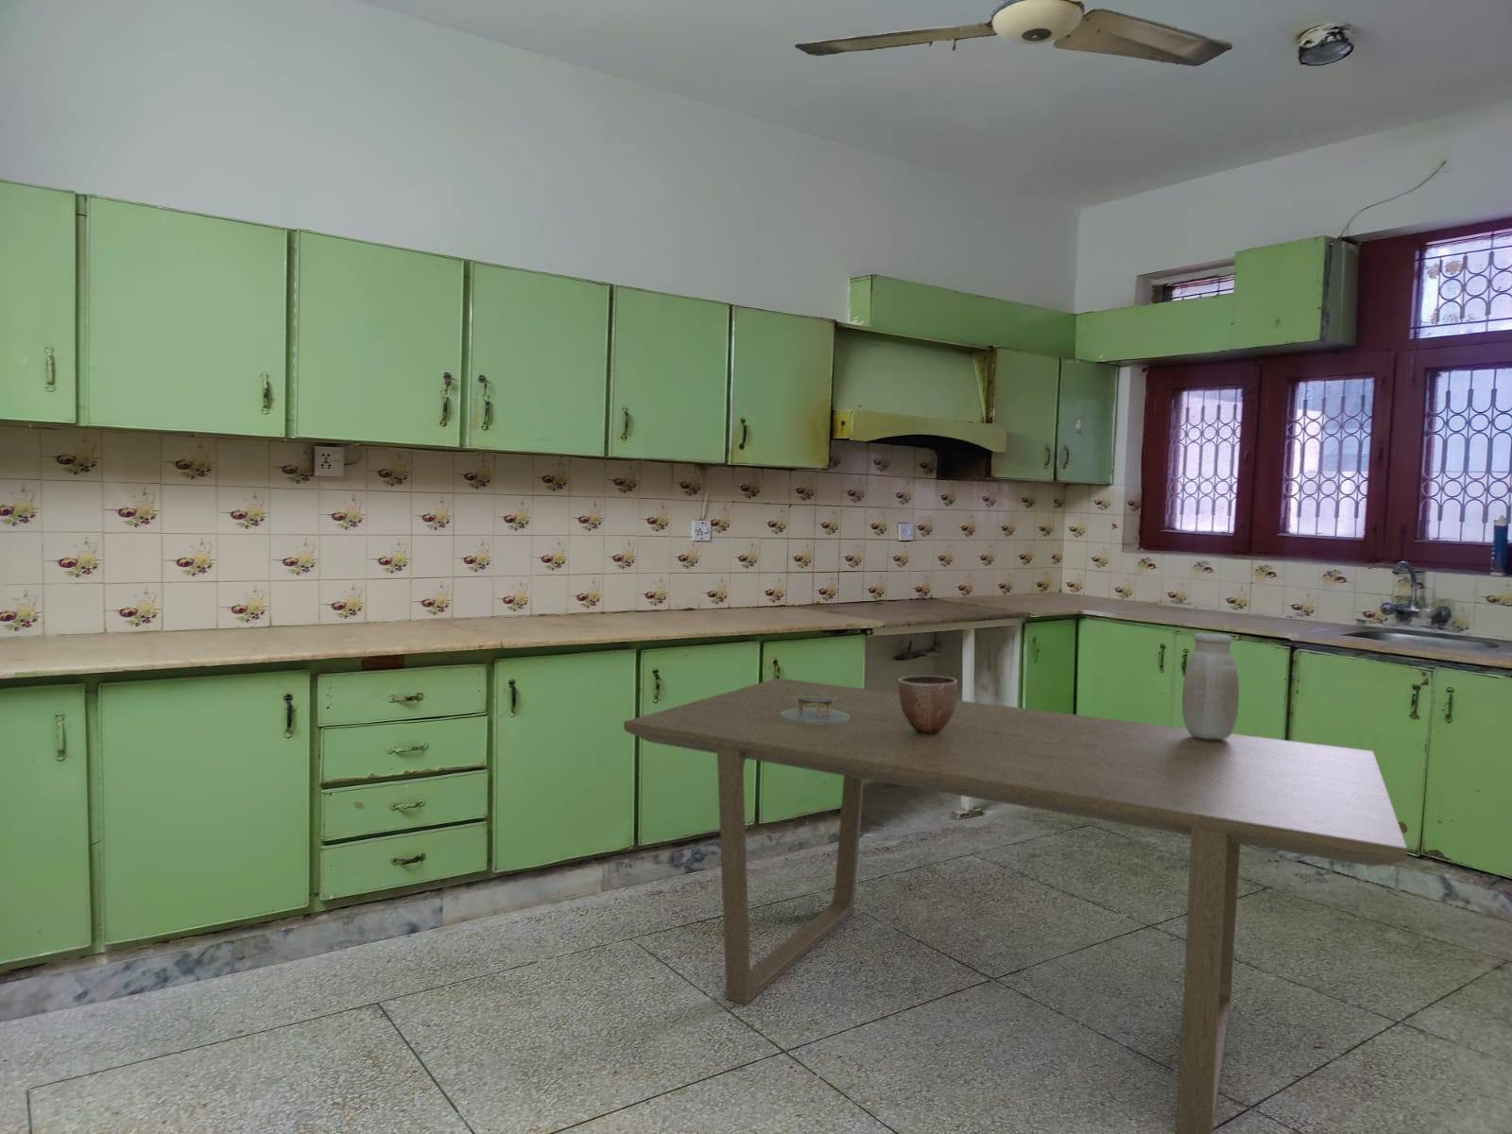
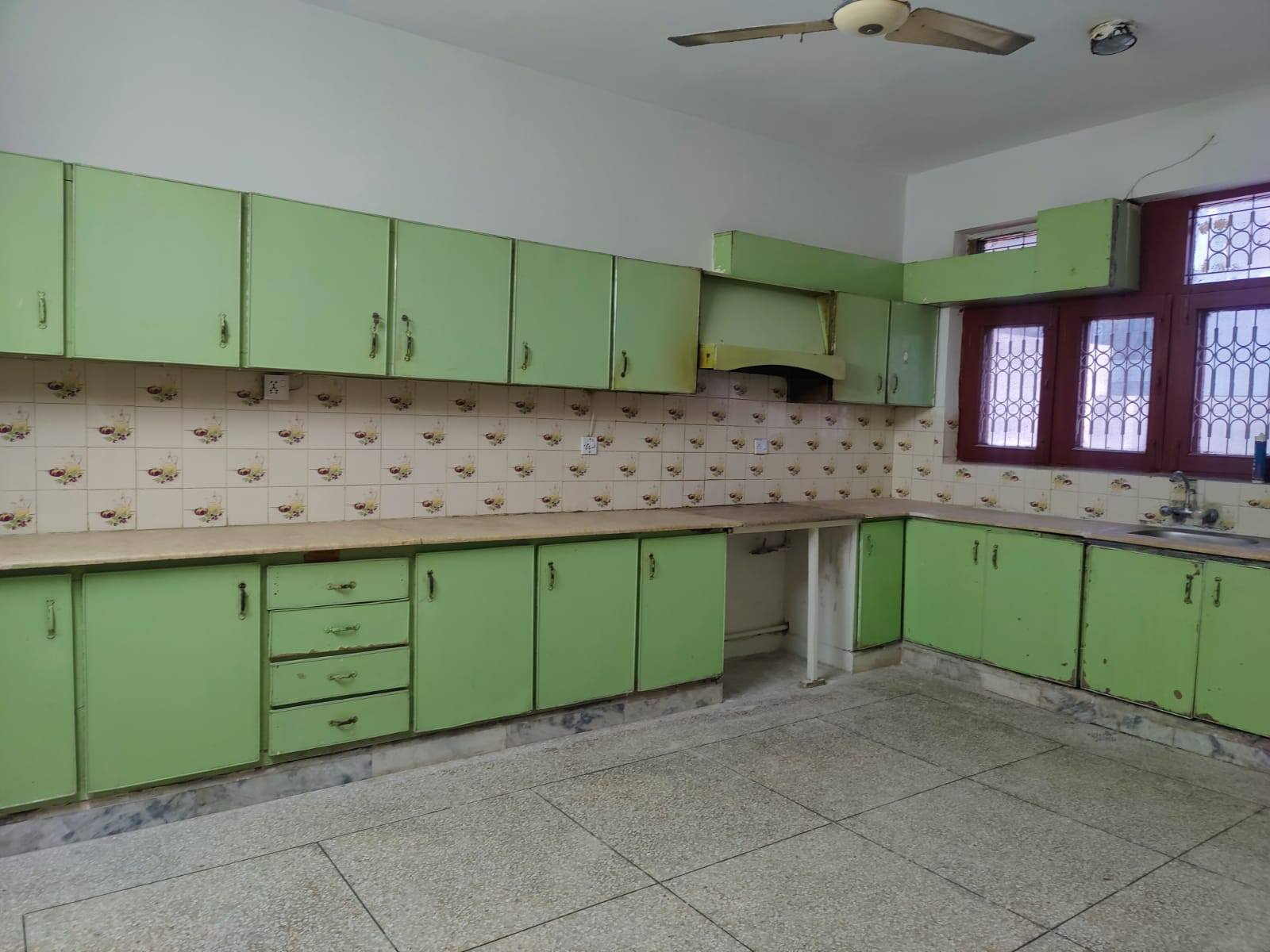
- dining table [623,678,1408,1134]
- vase [1181,633,1239,740]
- napkin holder [781,697,850,724]
- decorative bowl [896,674,958,734]
